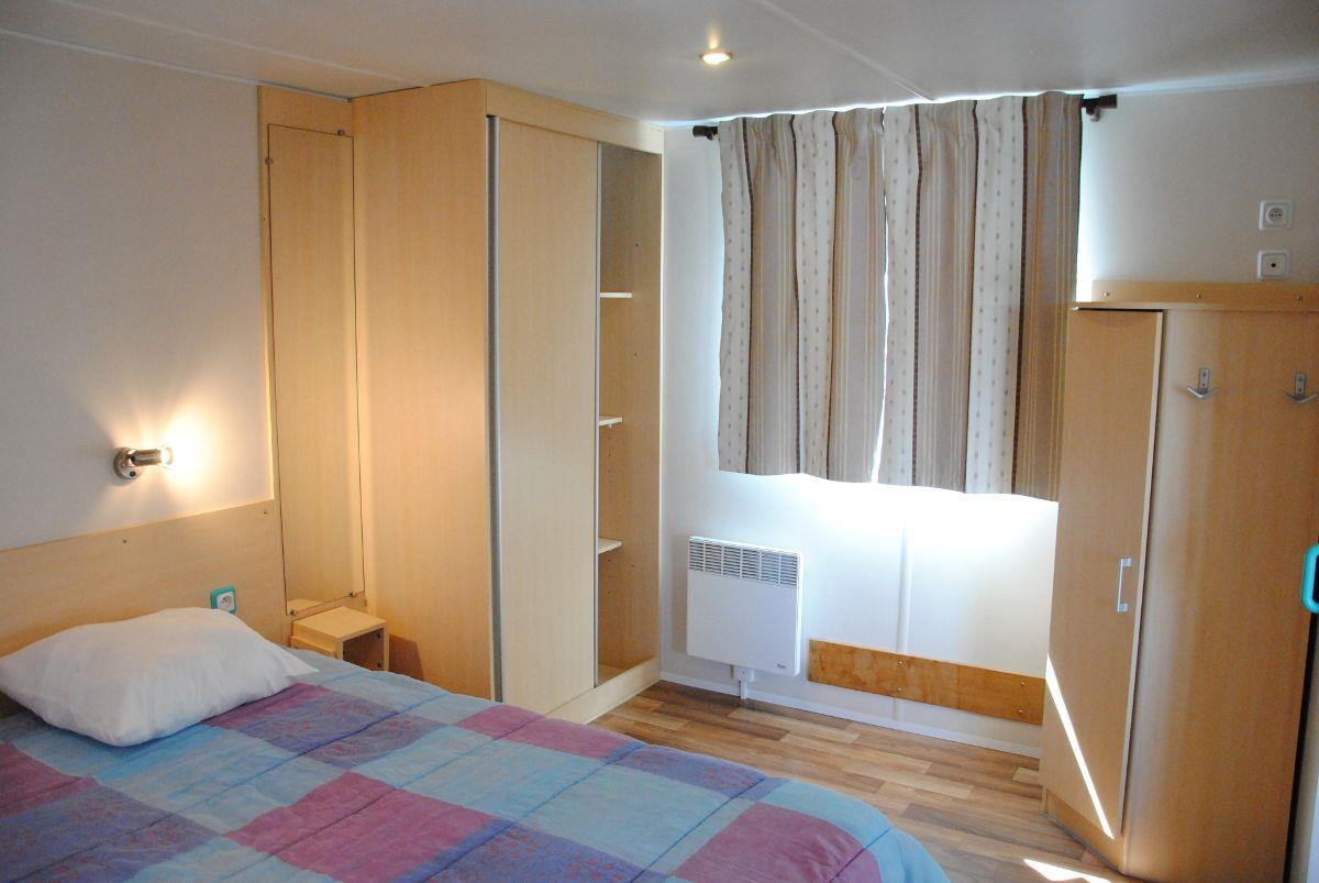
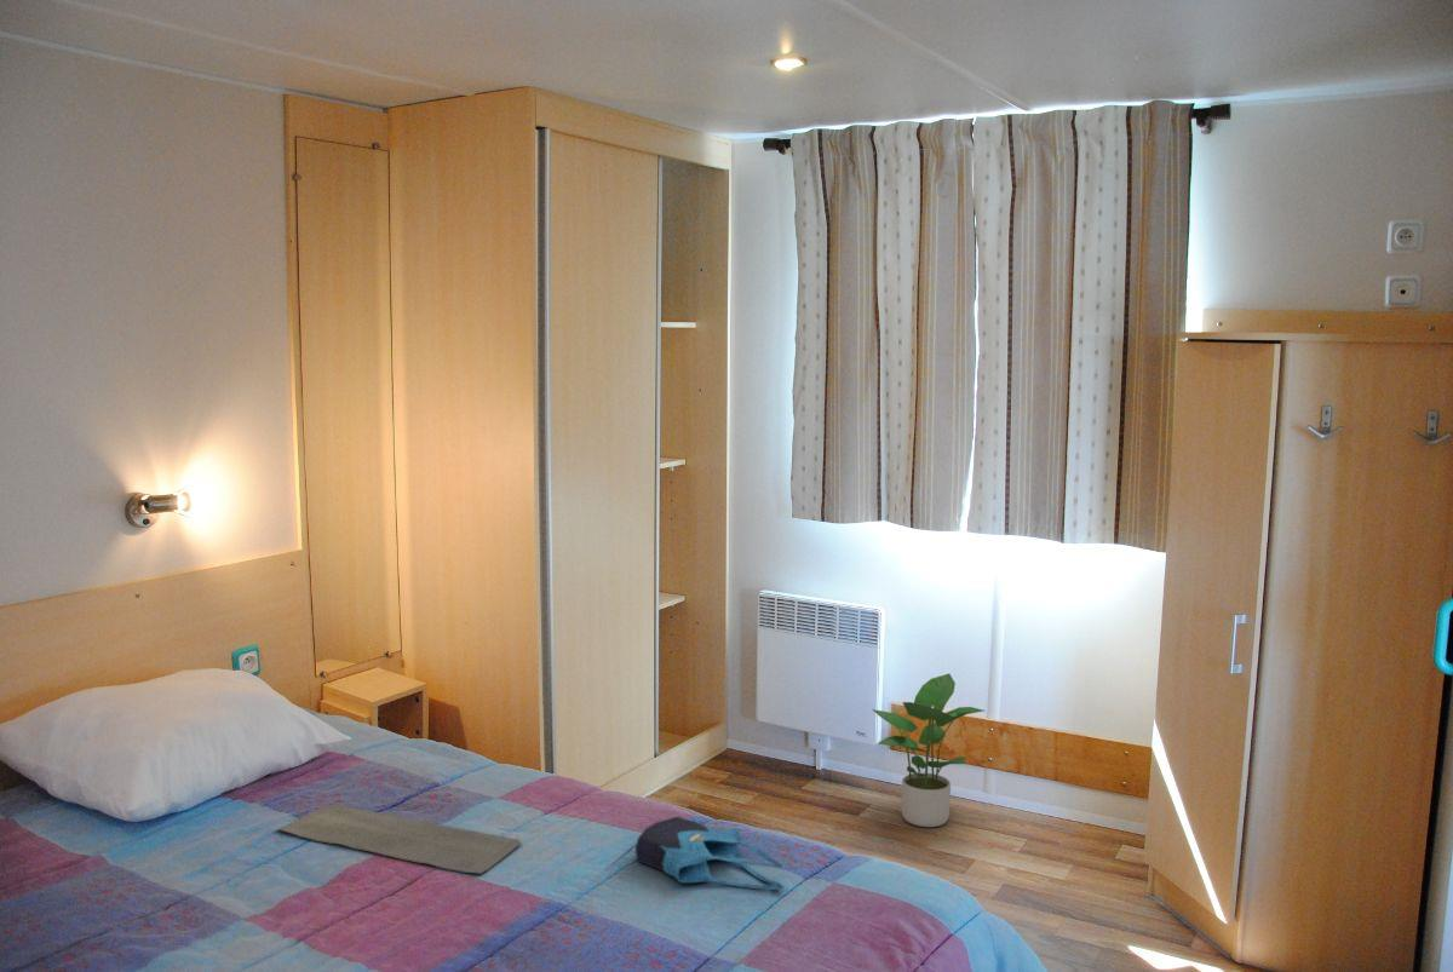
+ bath mat [278,803,522,875]
+ potted plant [871,673,986,828]
+ tote bag [634,816,786,891]
